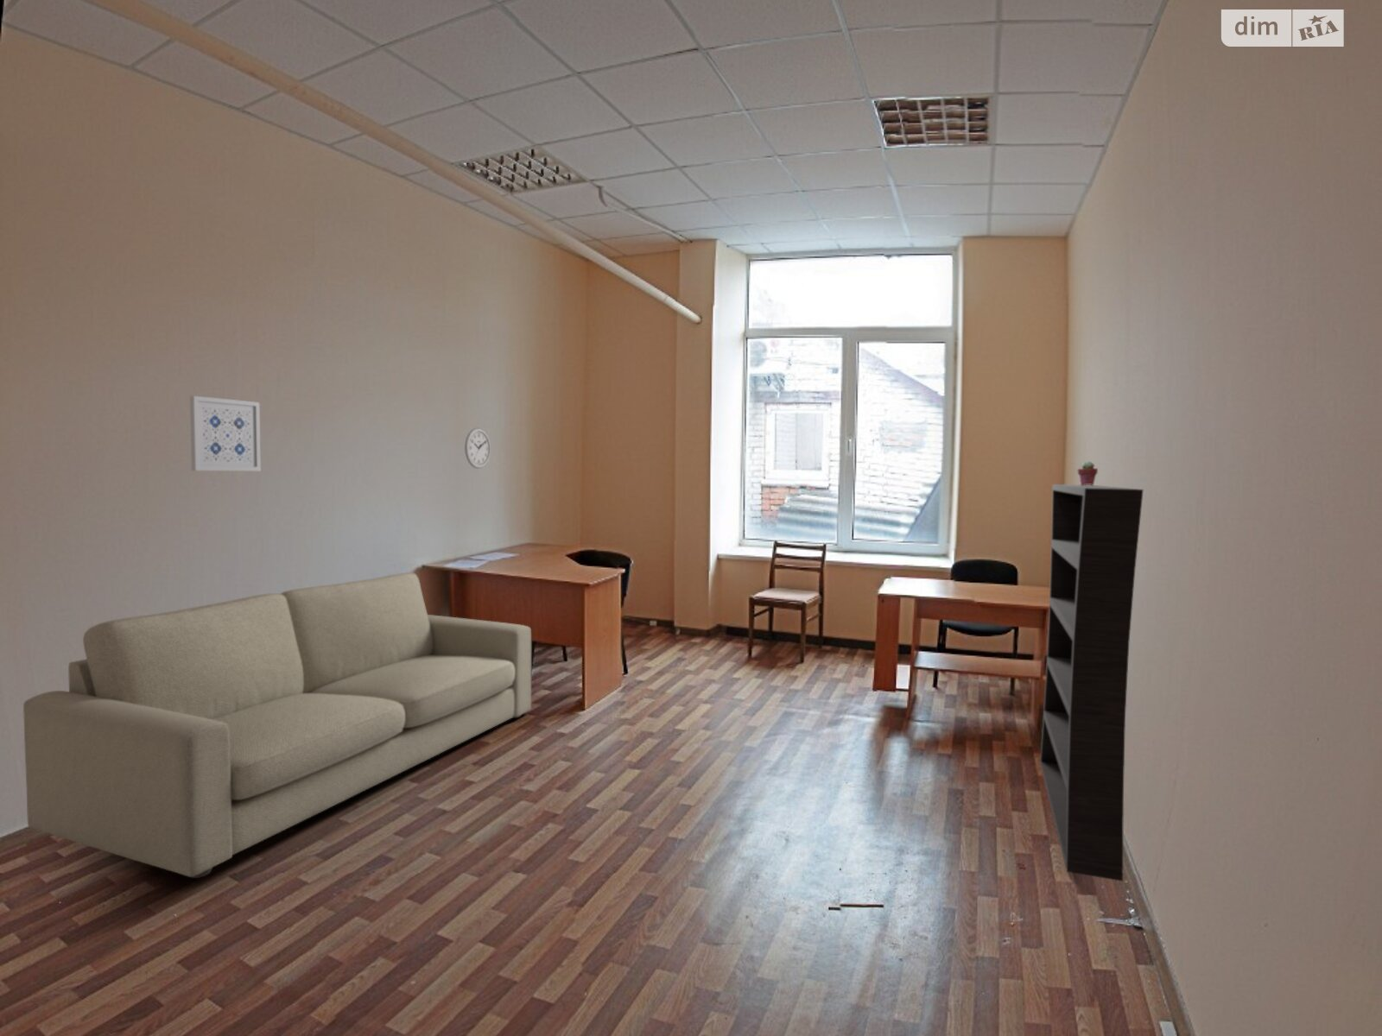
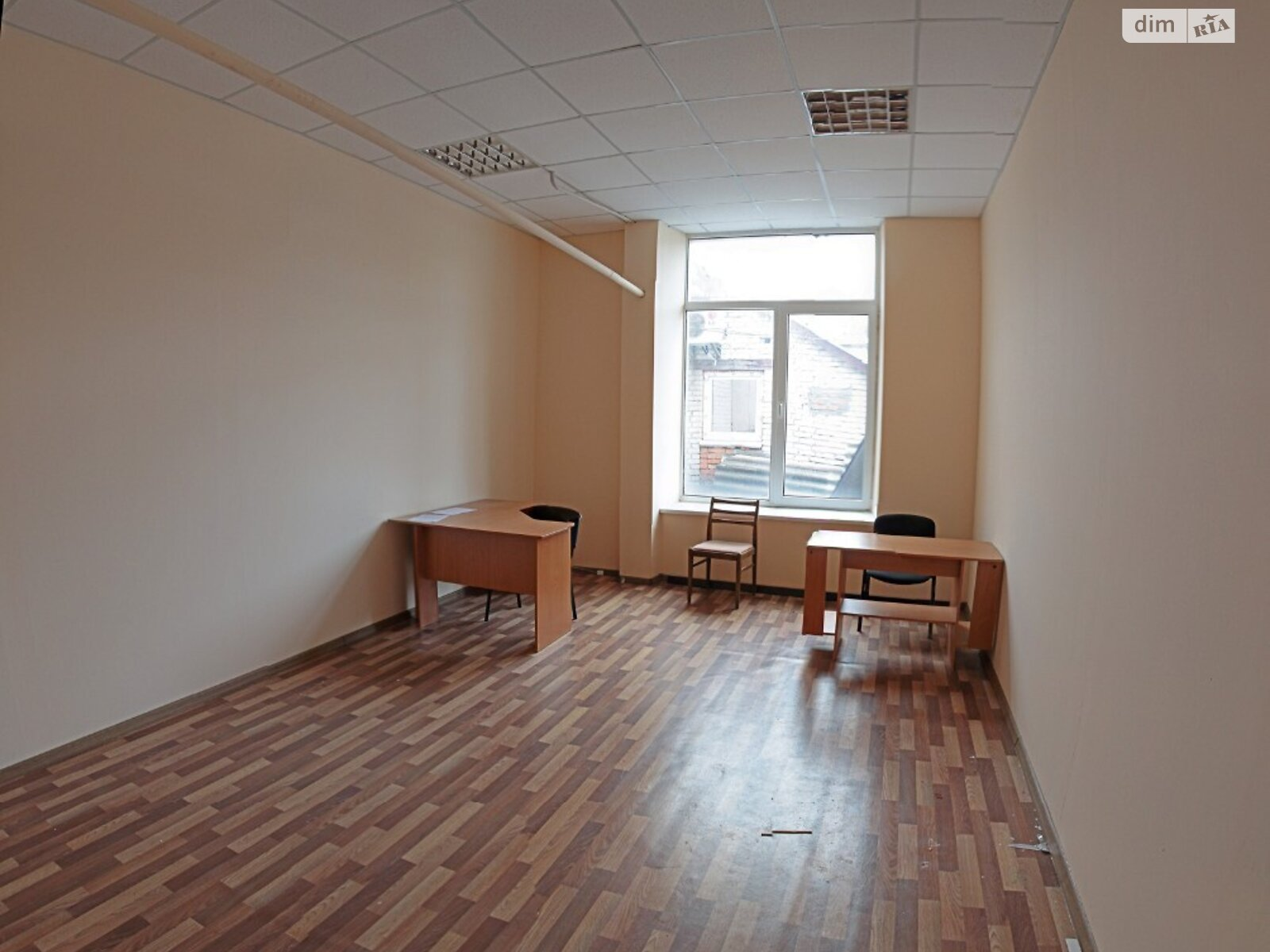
- shelving unit [1039,483,1145,883]
- sofa [23,571,532,879]
- potted succulent [1076,460,1099,485]
- wall clock [464,428,492,470]
- wall art [189,395,262,472]
